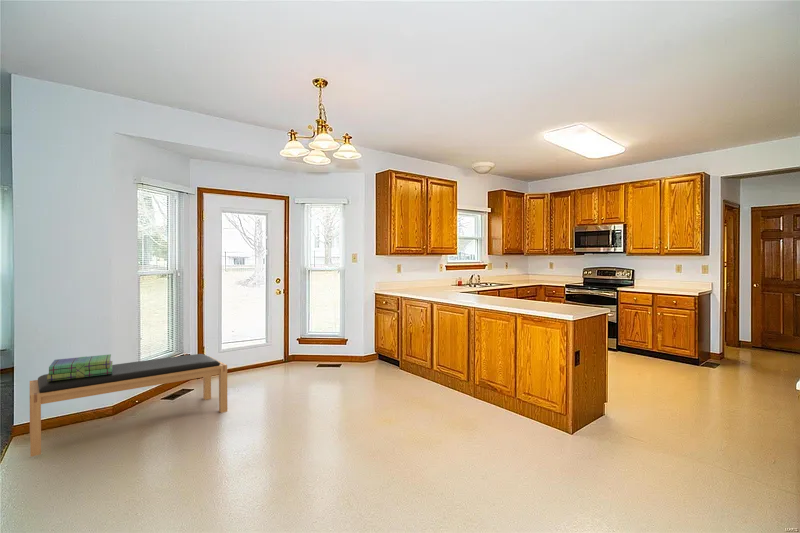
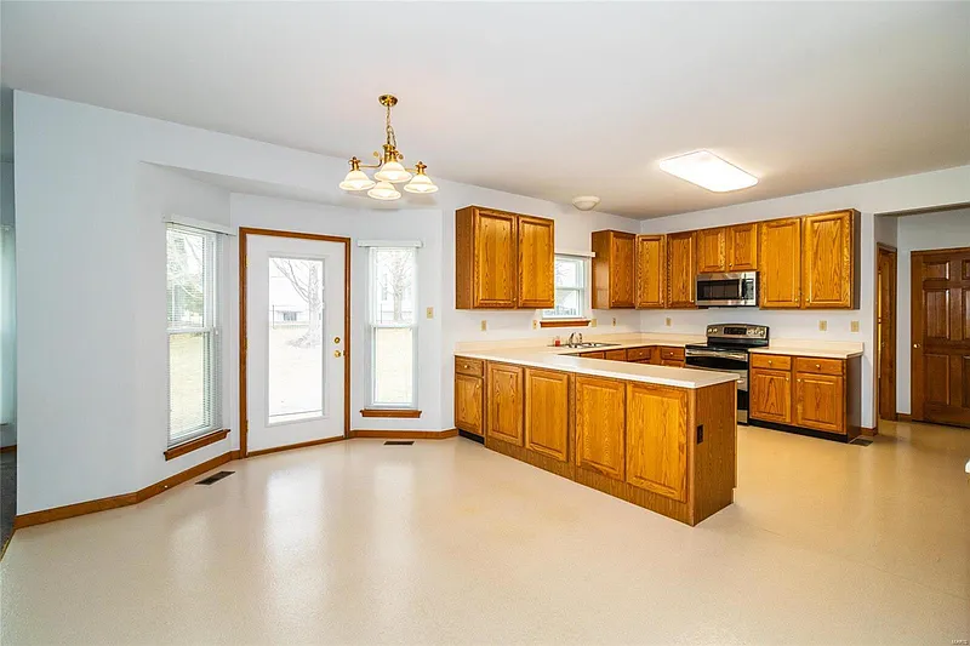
- bench [29,353,228,458]
- stack of books [47,353,113,382]
